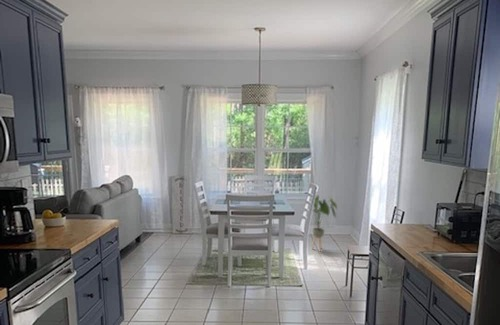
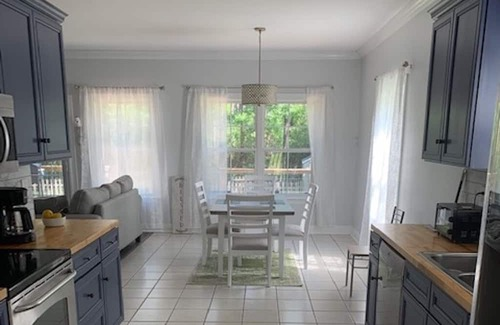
- house plant [311,194,338,253]
